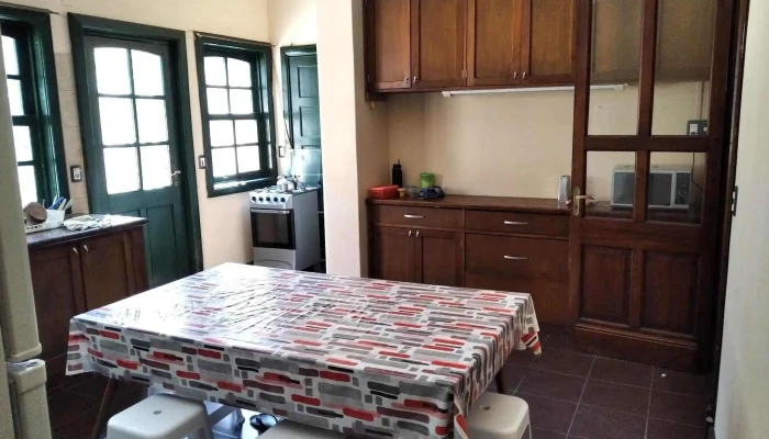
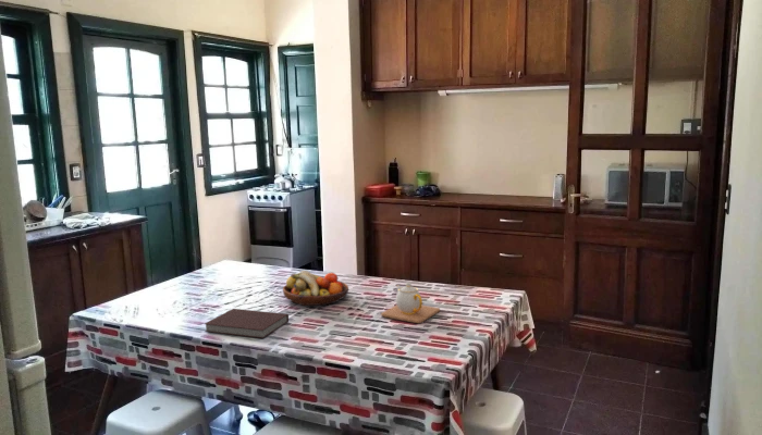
+ teapot [380,281,441,324]
+ notebook [204,308,290,339]
+ fruit bowl [282,270,349,307]
